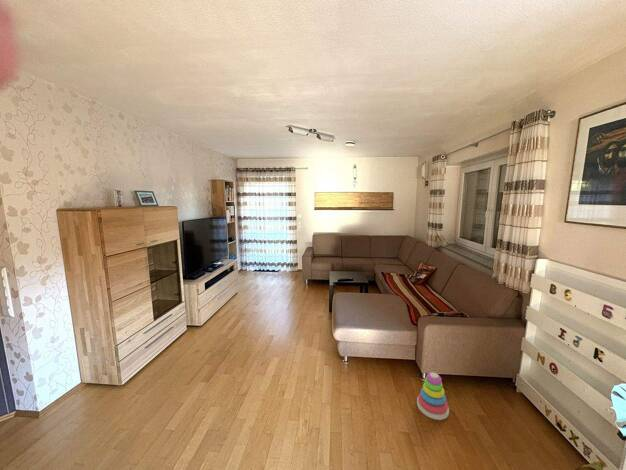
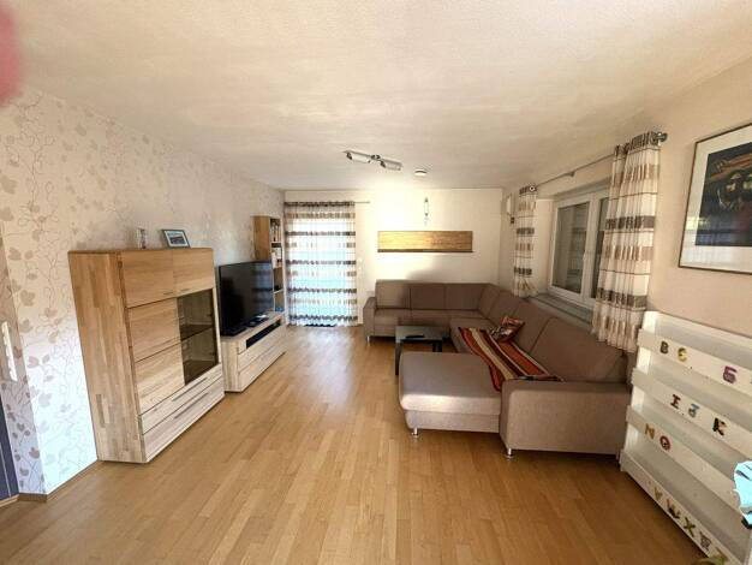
- stacking toy [416,372,450,421]
